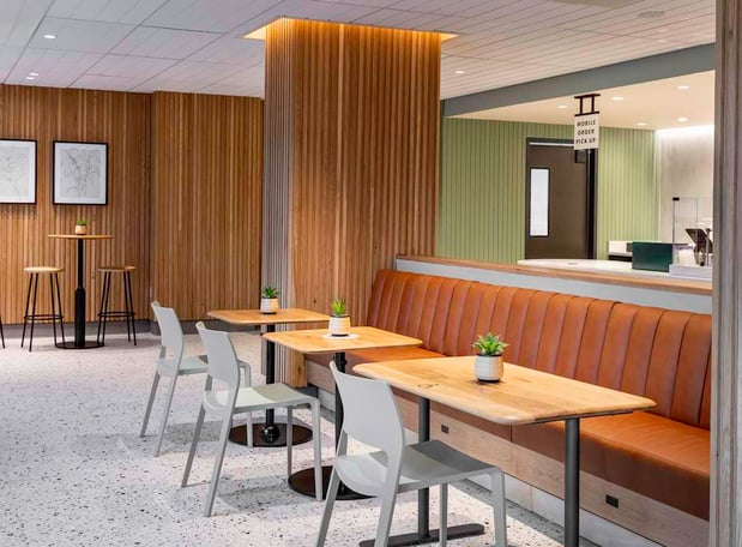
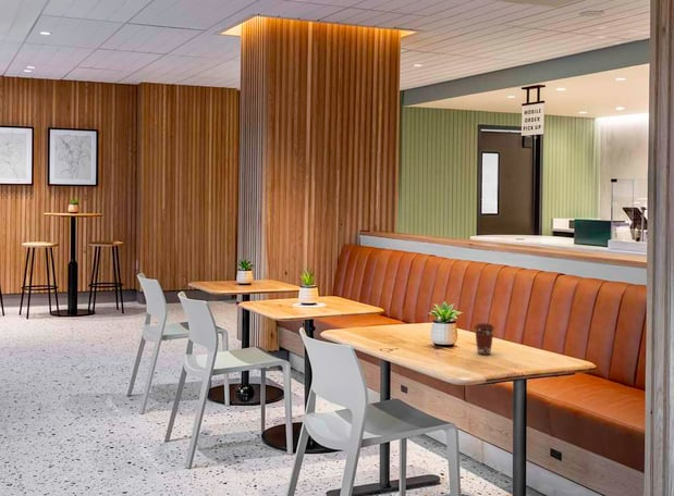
+ coffee cup [474,322,495,356]
